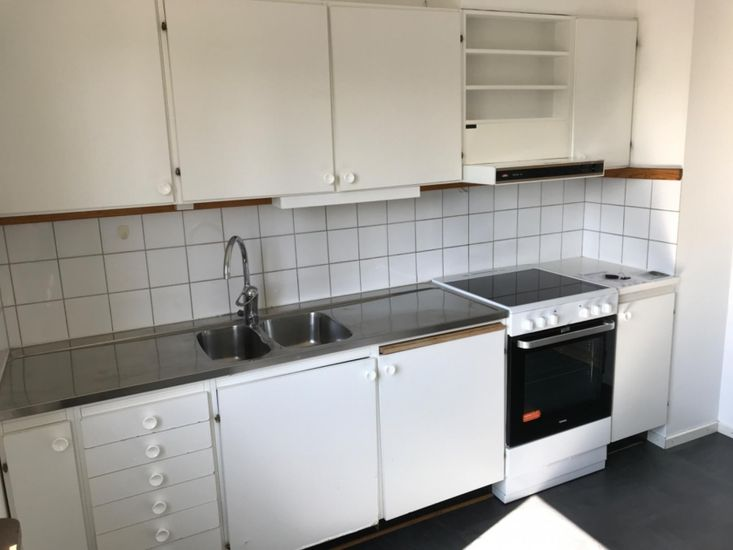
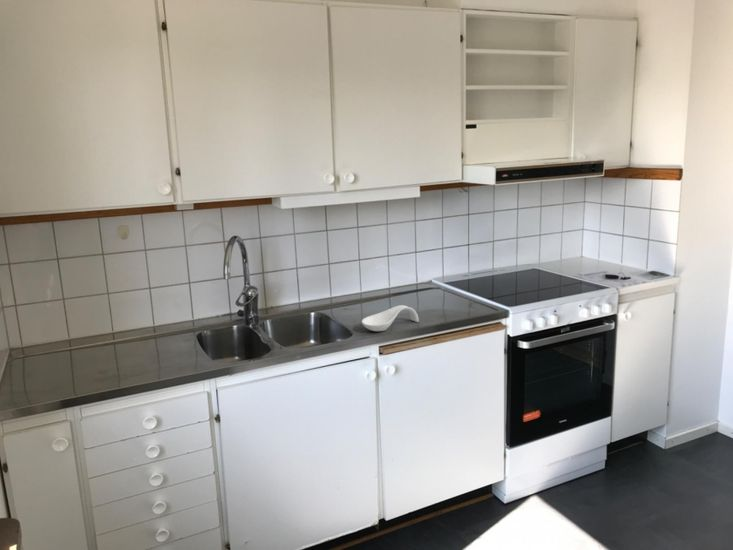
+ spoon rest [361,304,420,332]
